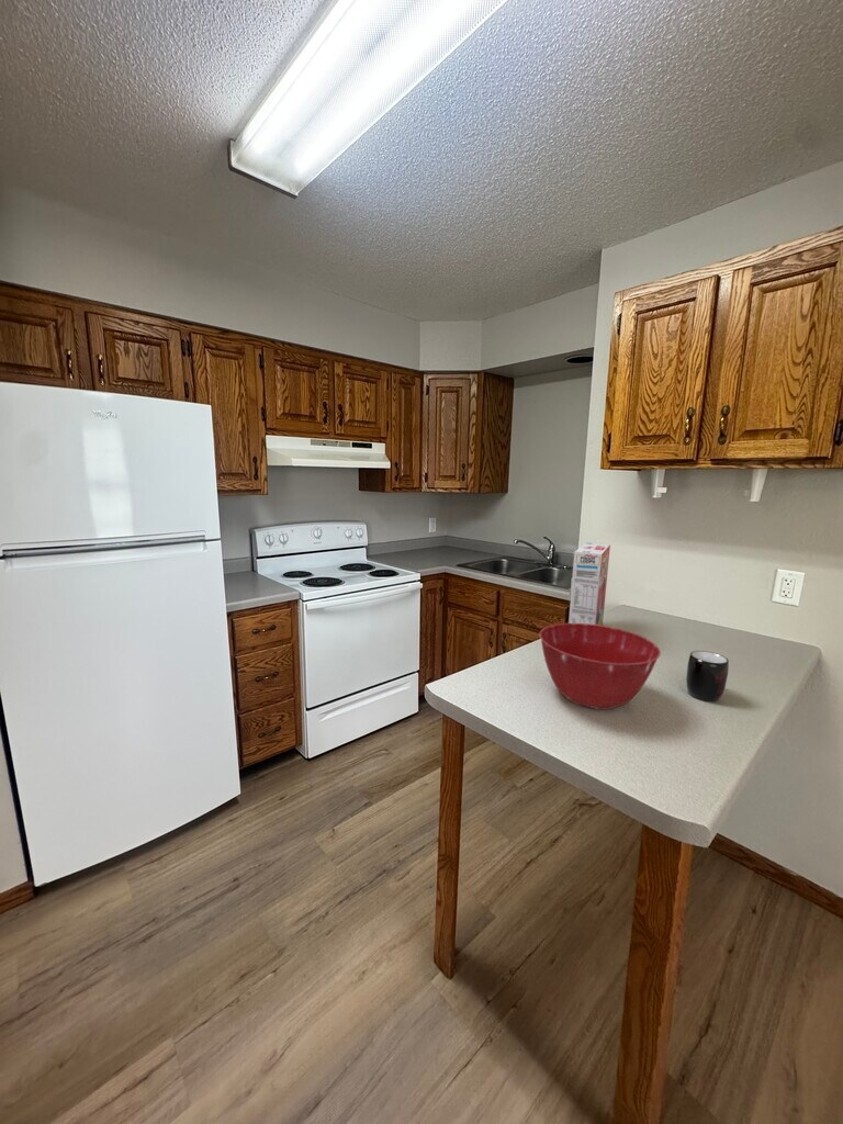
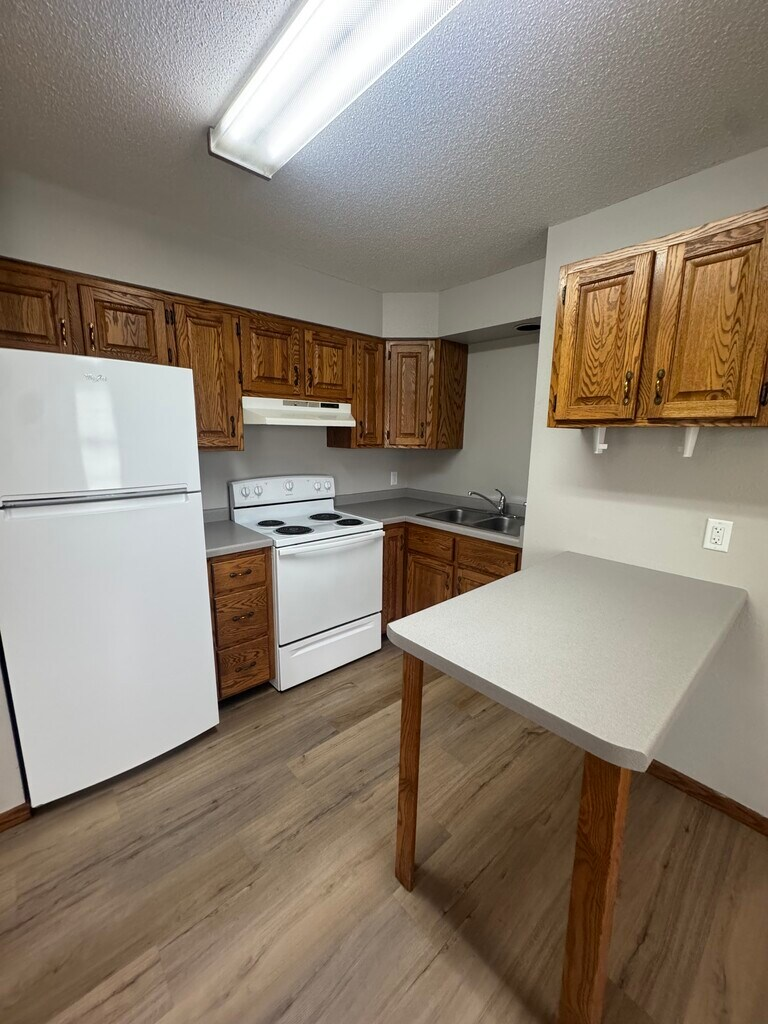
- mug [685,650,730,702]
- mixing bowl [538,622,662,710]
- cereal box [567,541,611,626]
